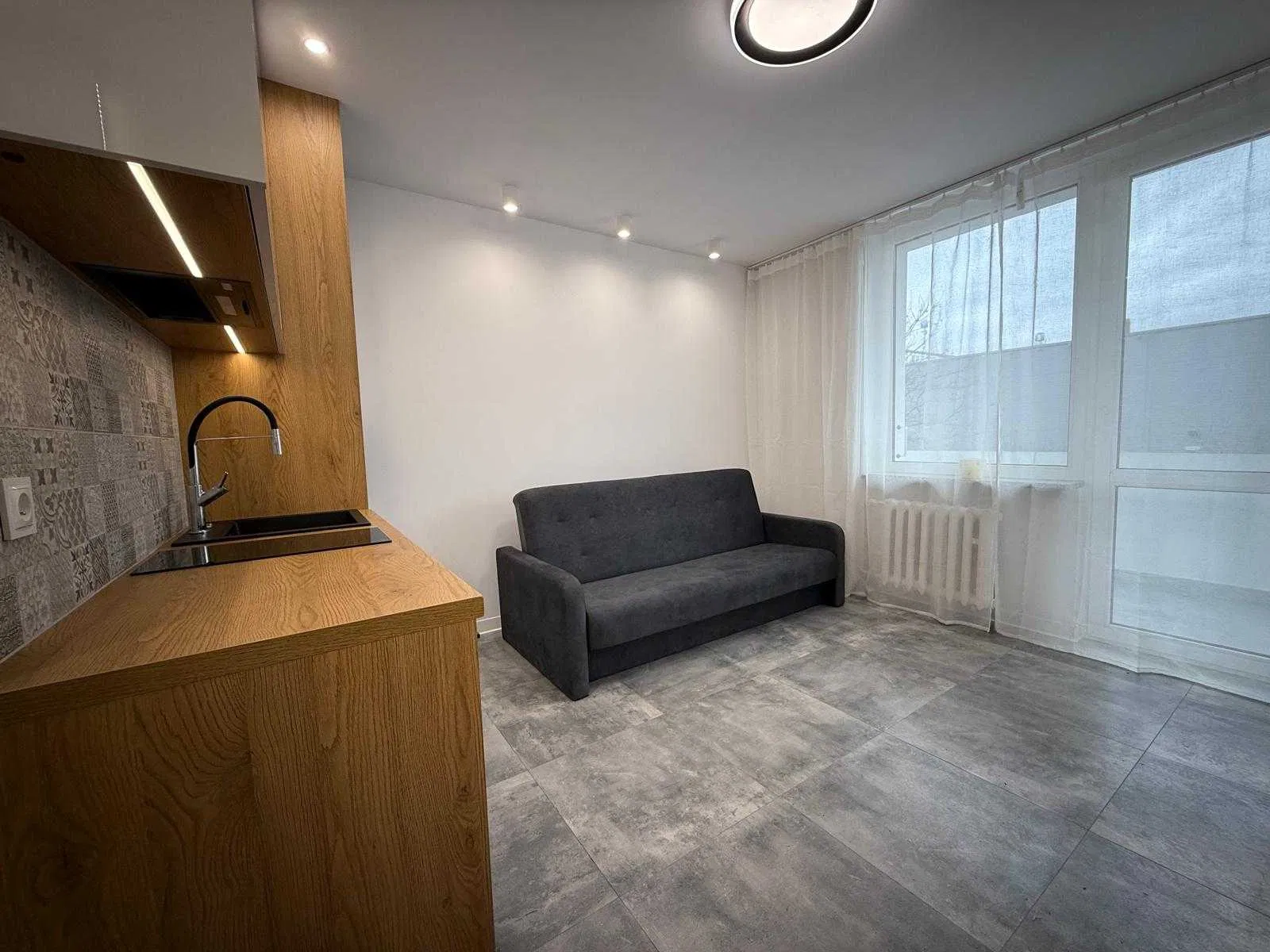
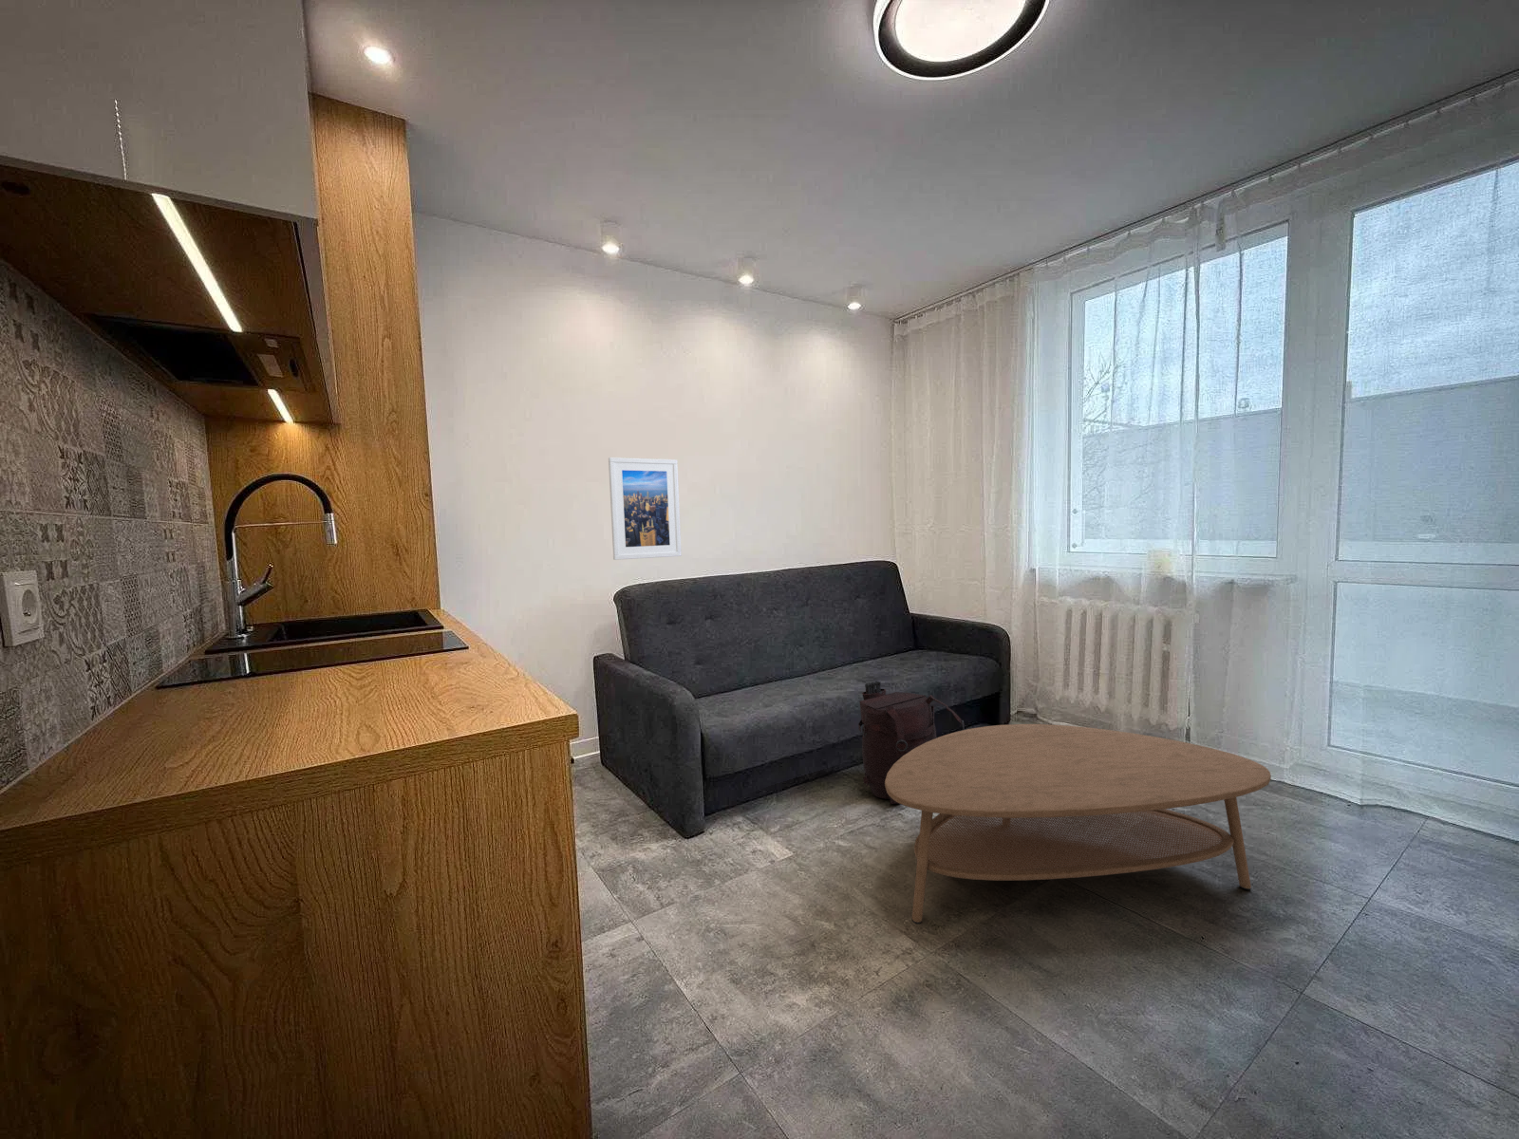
+ backpack [858,681,965,805]
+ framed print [608,457,683,561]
+ coffee table [885,724,1273,925]
